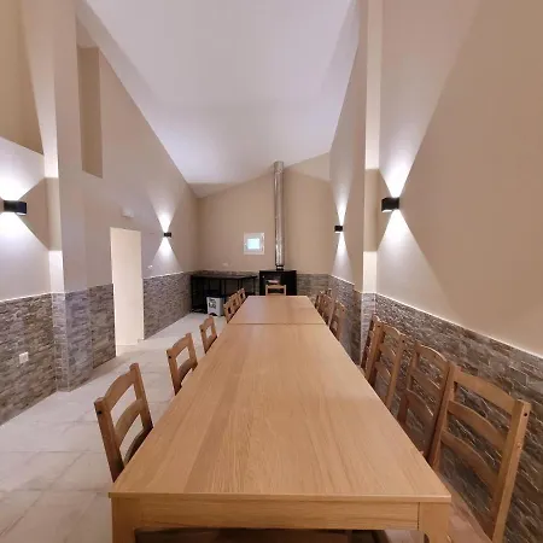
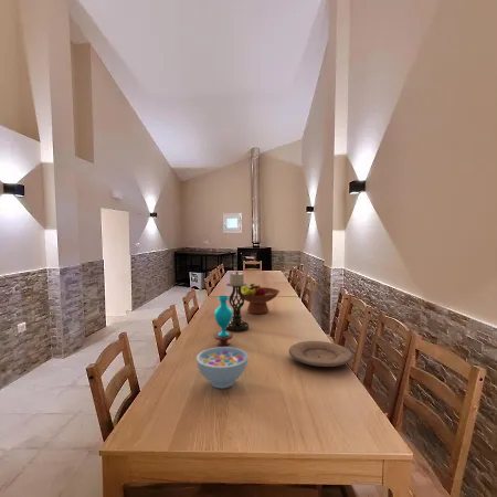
+ bowl [195,346,250,389]
+ fruit bowl [237,283,281,315]
+ candle holder [225,269,250,334]
+ plate [288,340,353,368]
+ vase [213,295,234,347]
